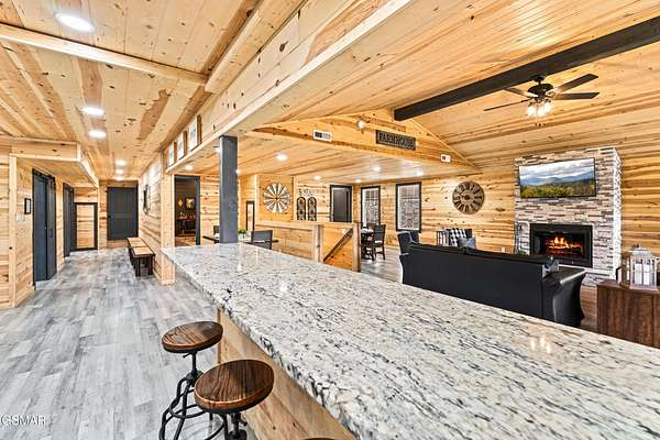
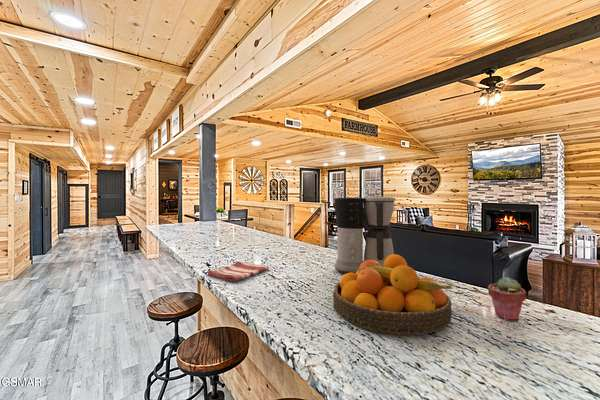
+ fruit bowl [332,253,453,336]
+ dish towel [206,261,270,283]
+ potted succulent [487,276,527,322]
+ coffee maker [334,195,396,275]
